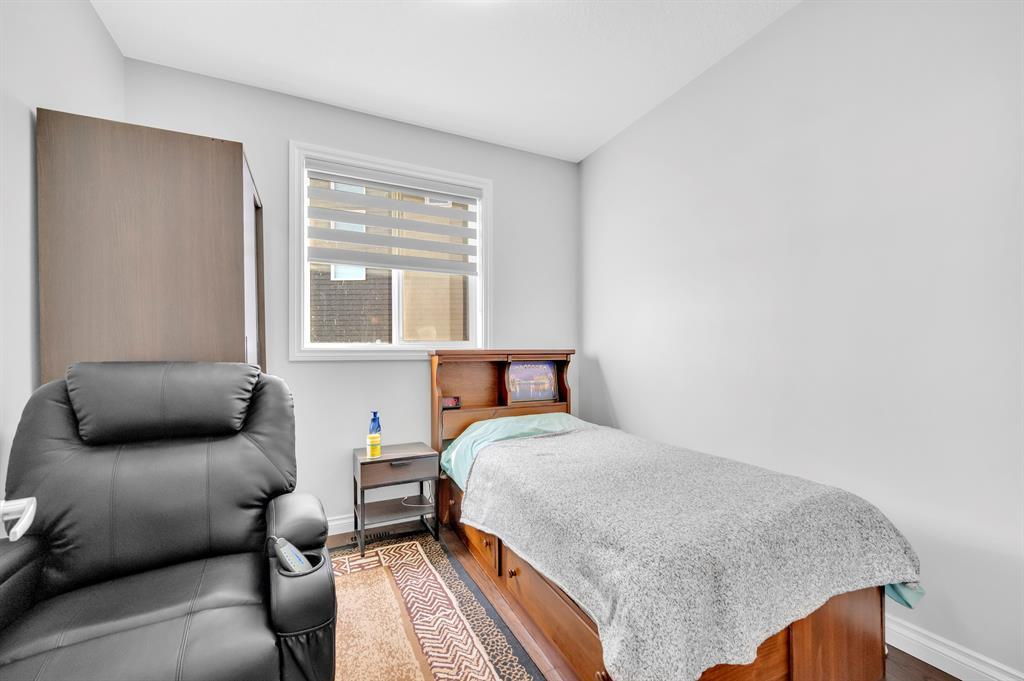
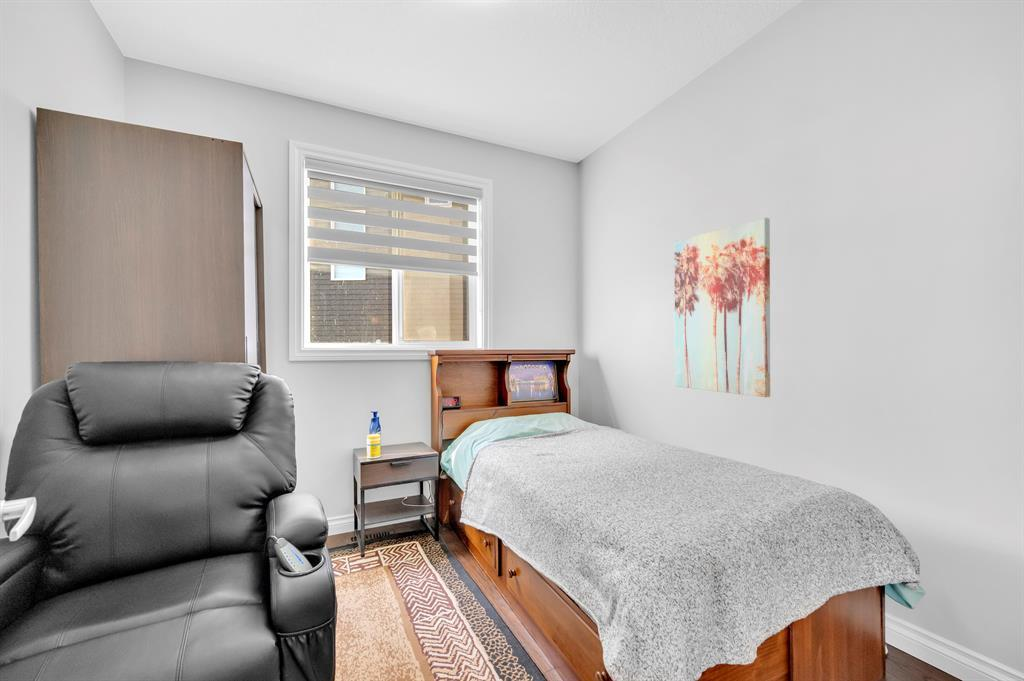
+ wall art [674,217,771,398]
